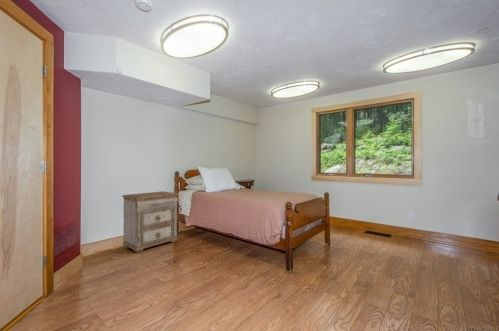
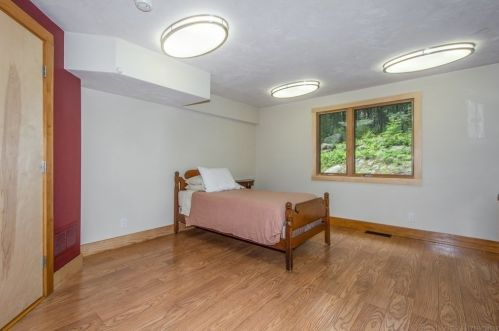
- nightstand [120,190,180,254]
